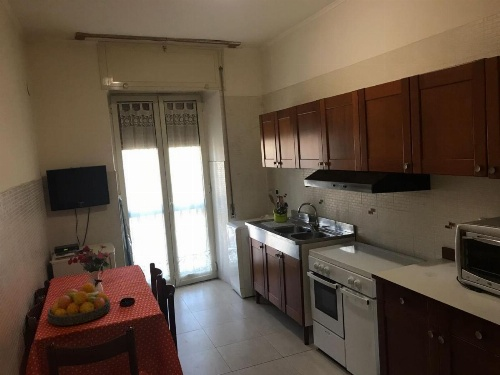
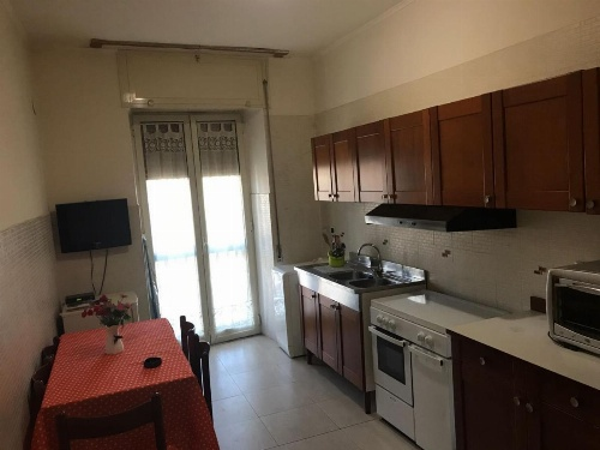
- fruit bowl [46,282,111,327]
